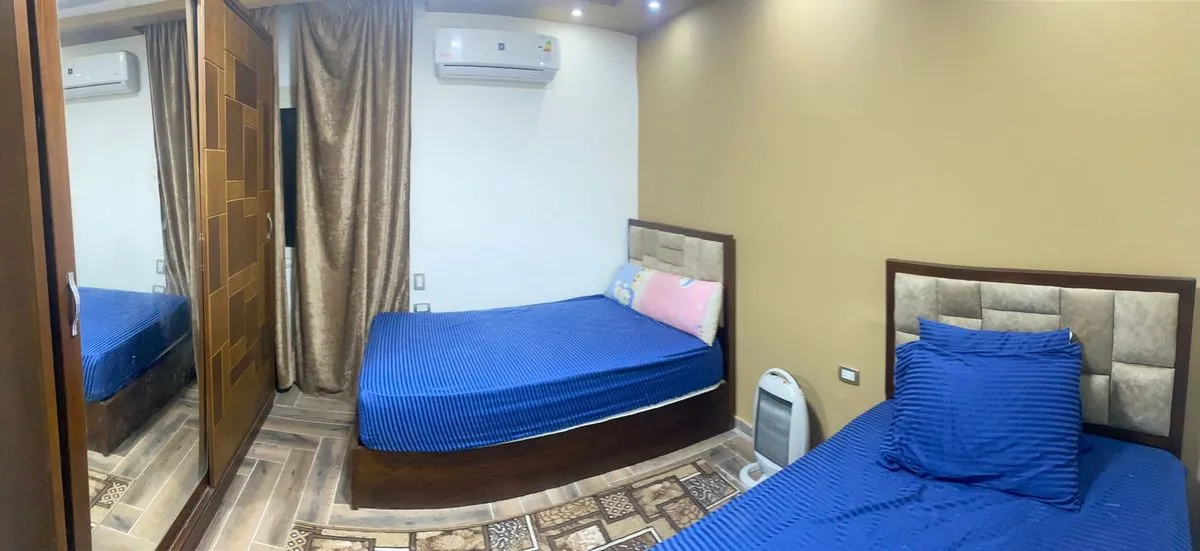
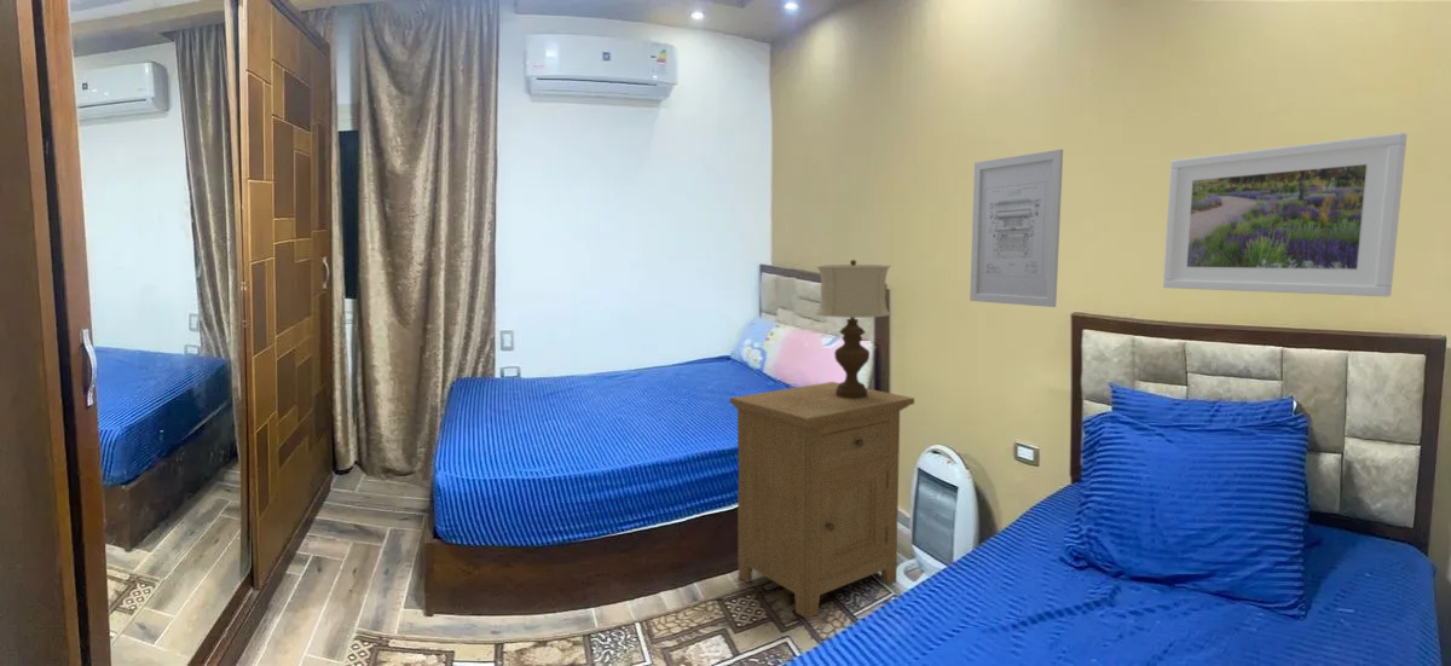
+ table lamp [815,259,892,399]
+ wall art [969,149,1064,308]
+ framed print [1162,132,1407,297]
+ nightstand [729,381,915,620]
